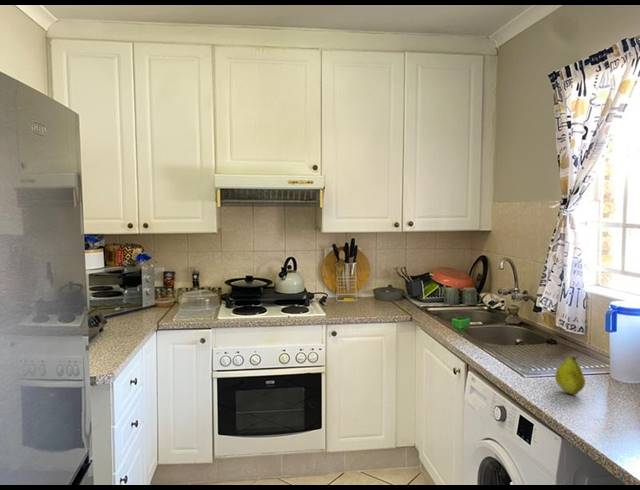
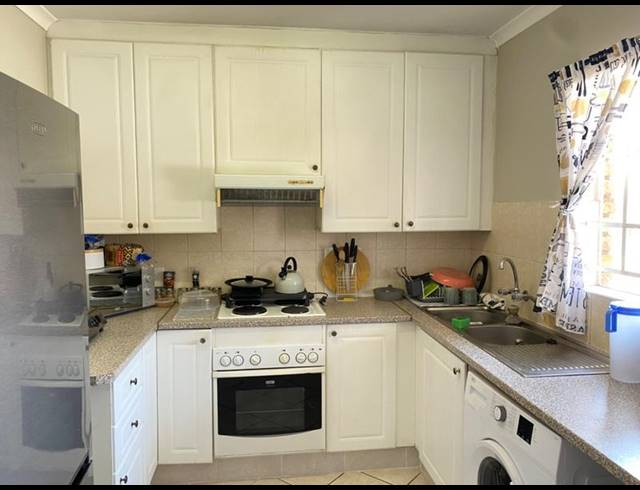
- fruit [554,355,586,395]
